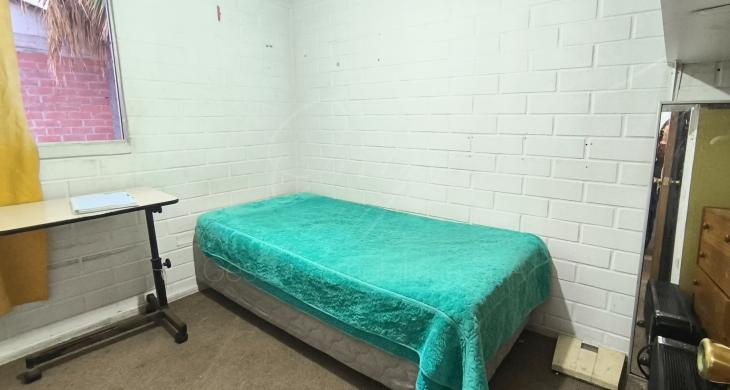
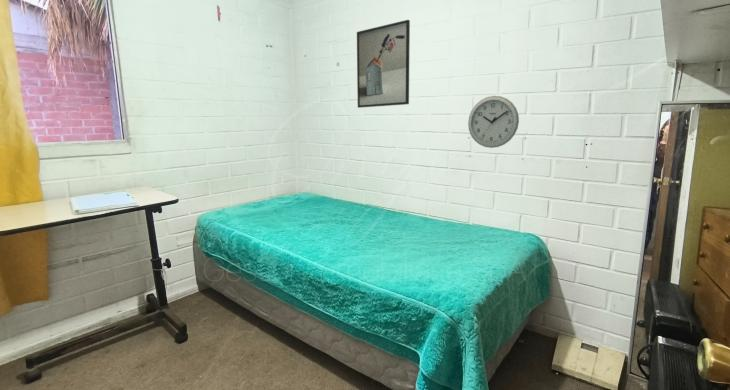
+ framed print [356,19,411,109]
+ wall clock [467,95,520,149]
